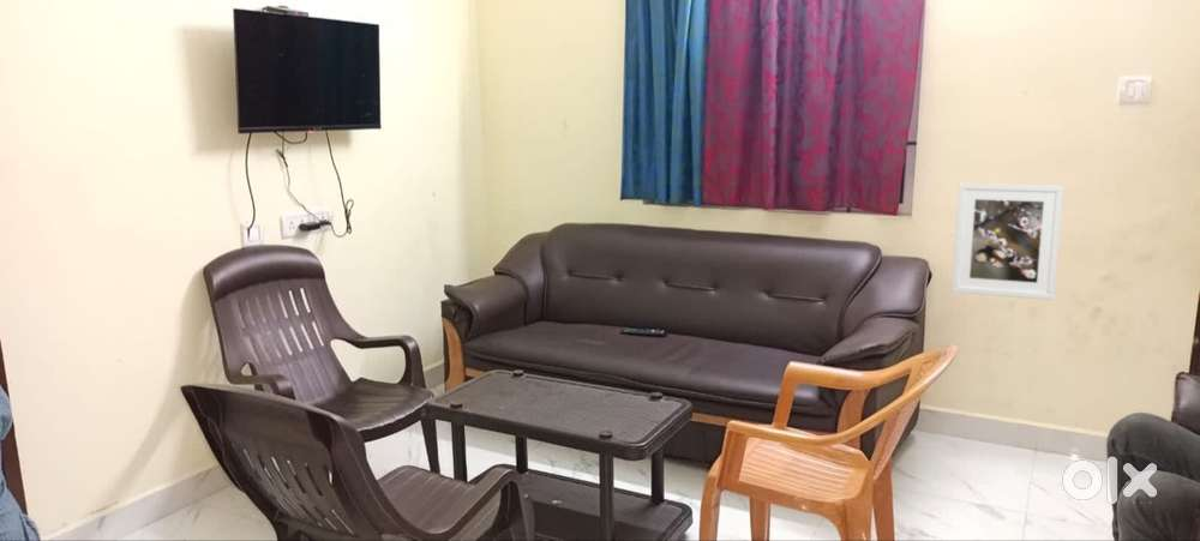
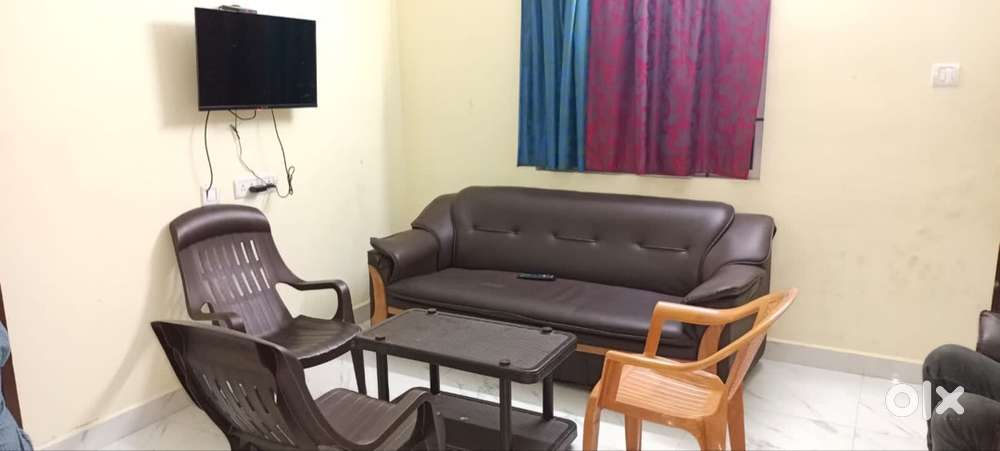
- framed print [950,182,1064,301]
